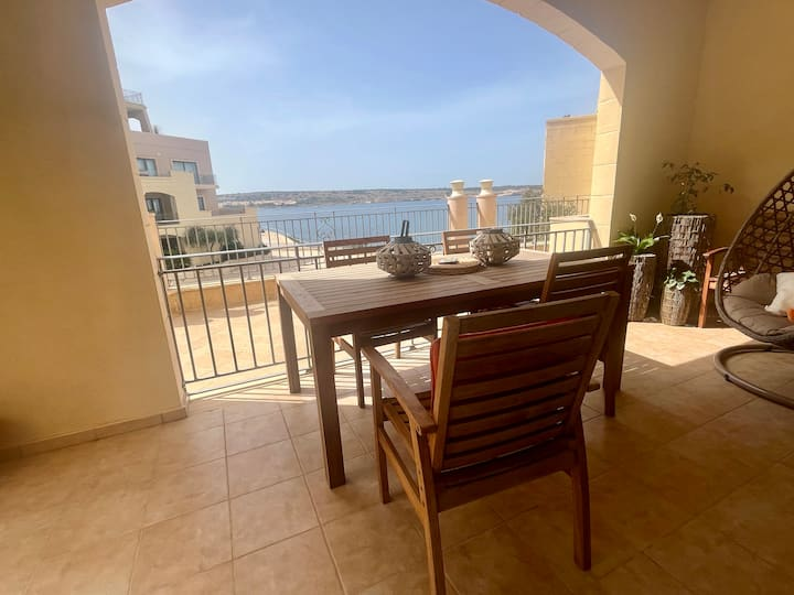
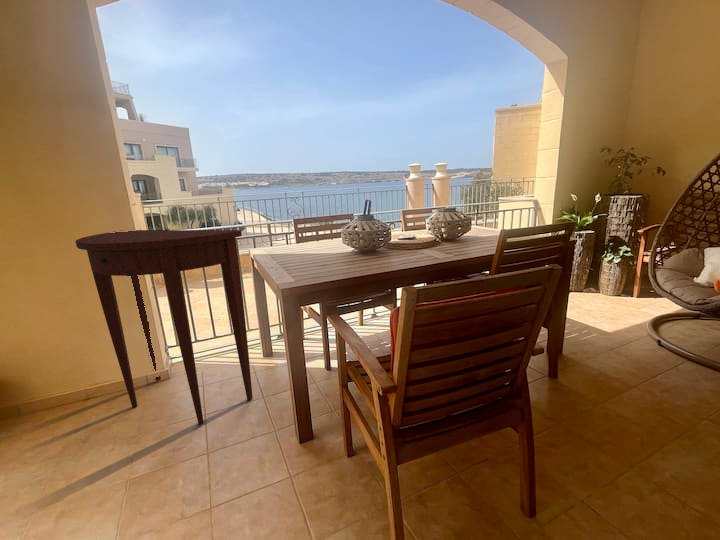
+ console table [75,229,254,426]
